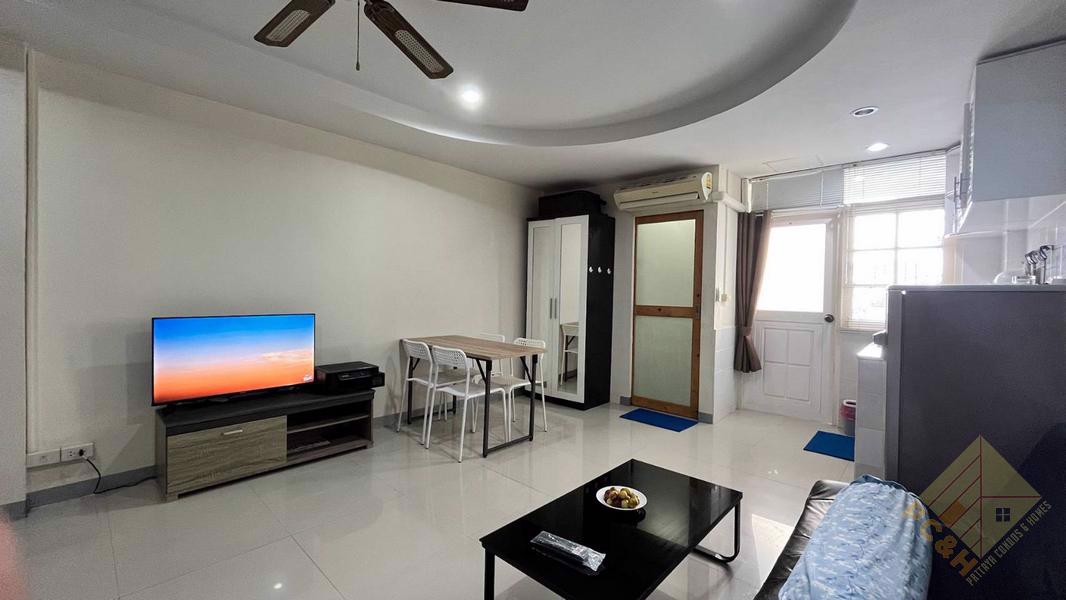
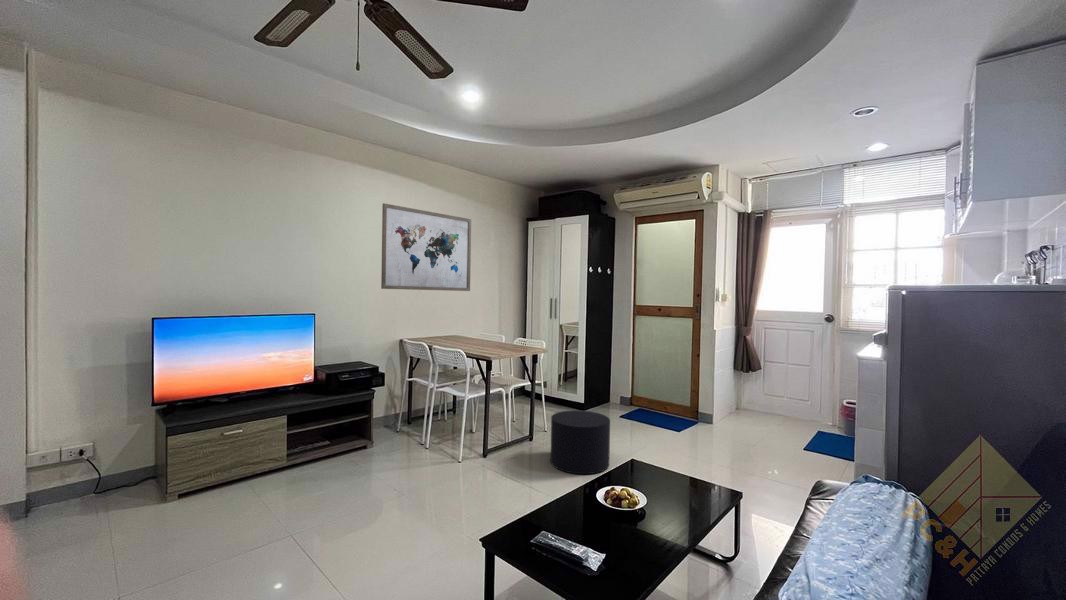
+ wall art [380,202,472,292]
+ stool [550,409,611,475]
